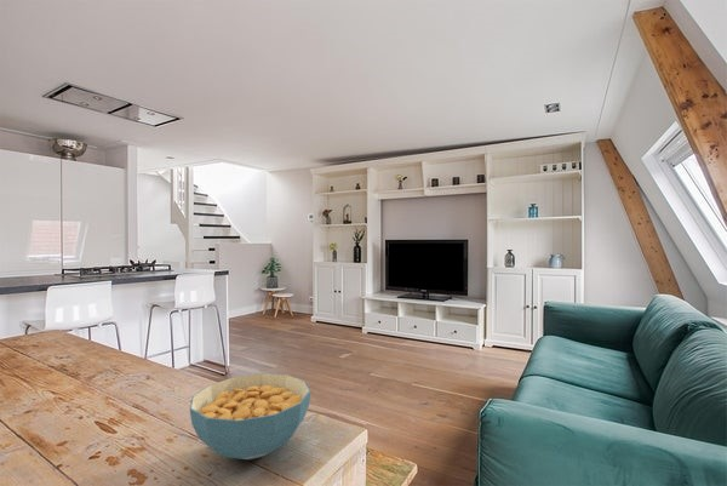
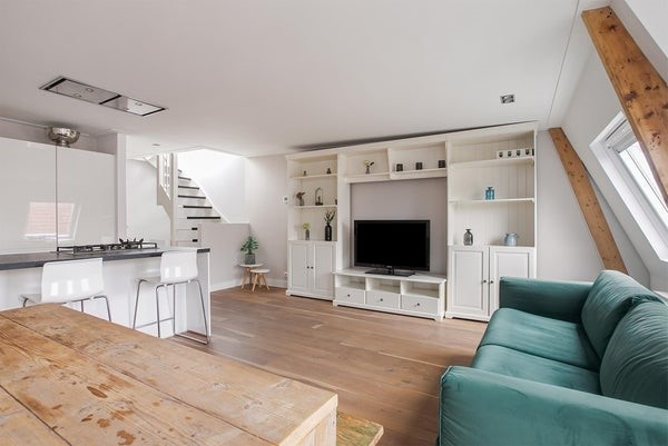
- cereal bowl [189,372,311,461]
